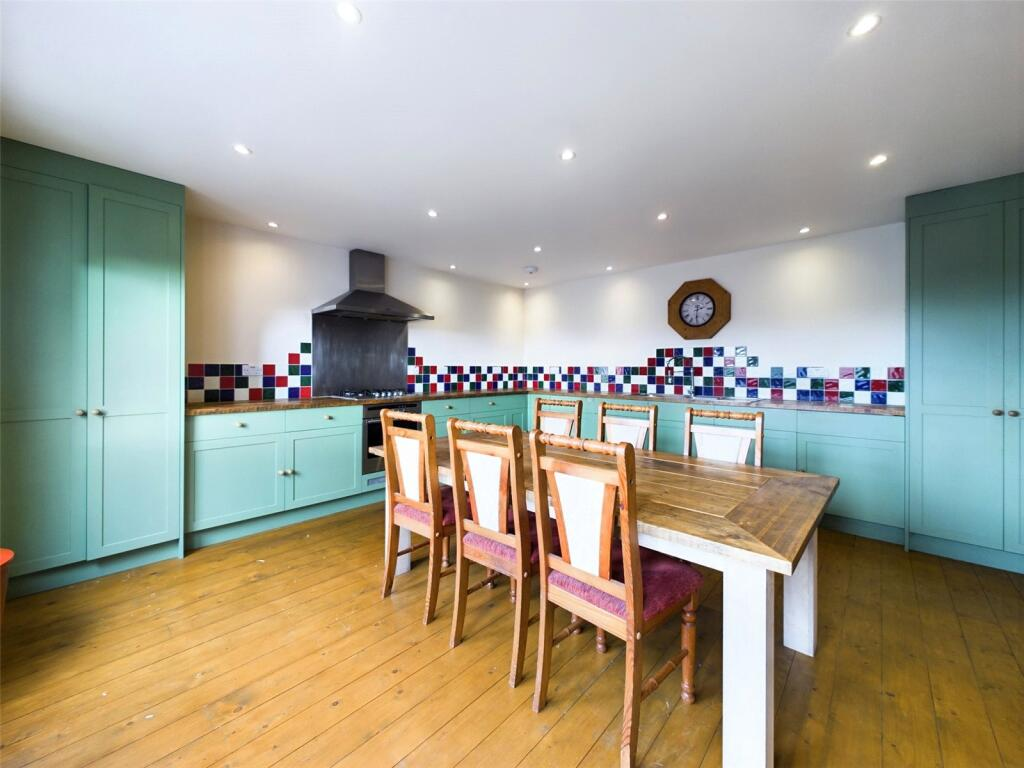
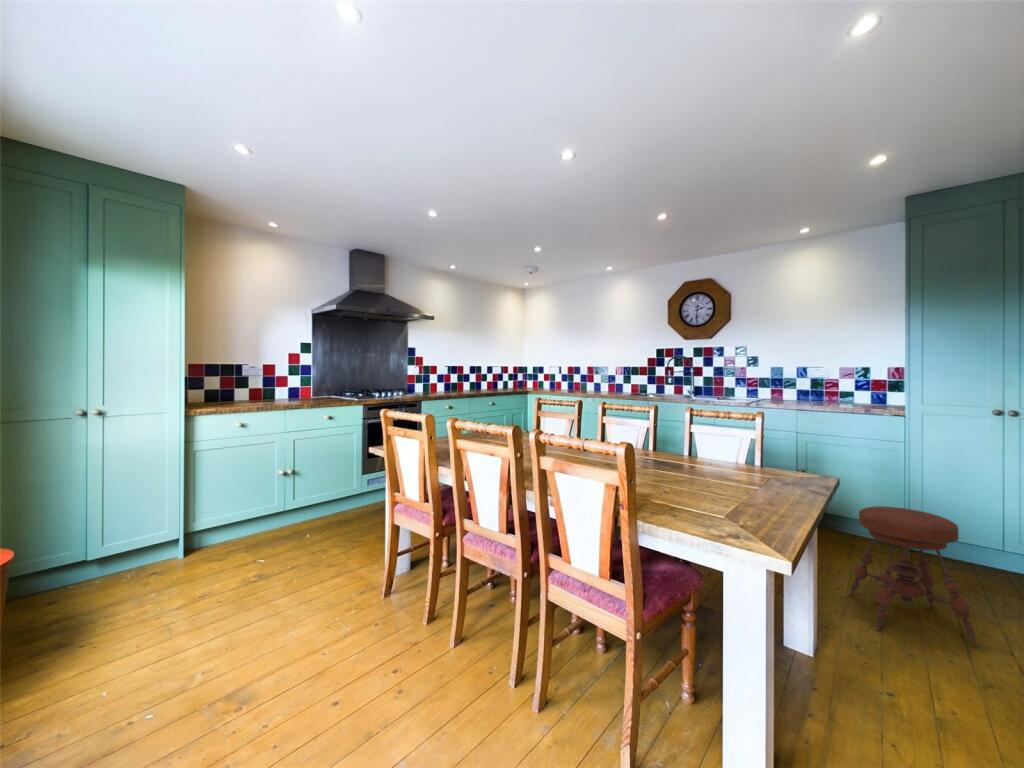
+ stool [847,505,981,648]
